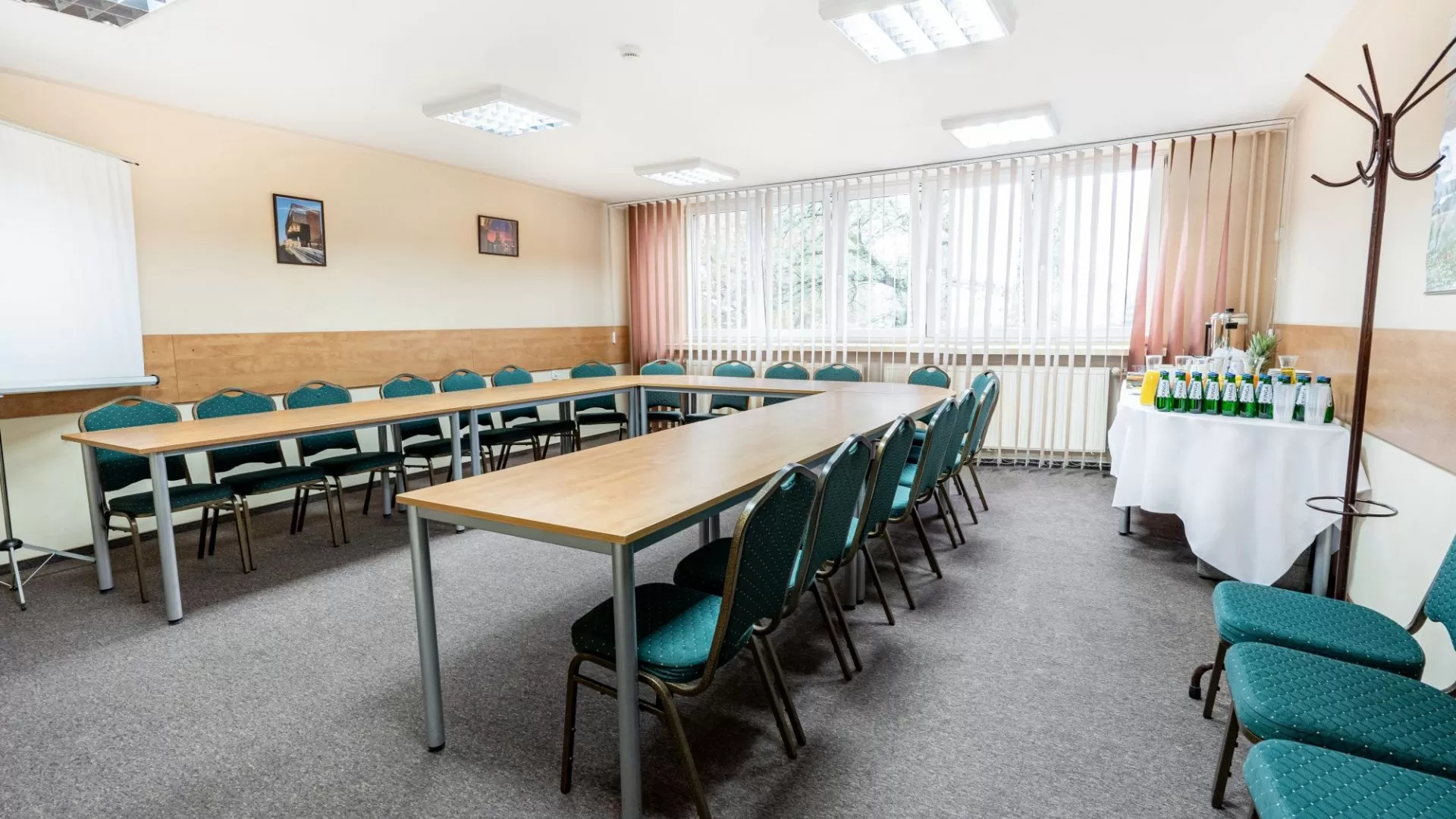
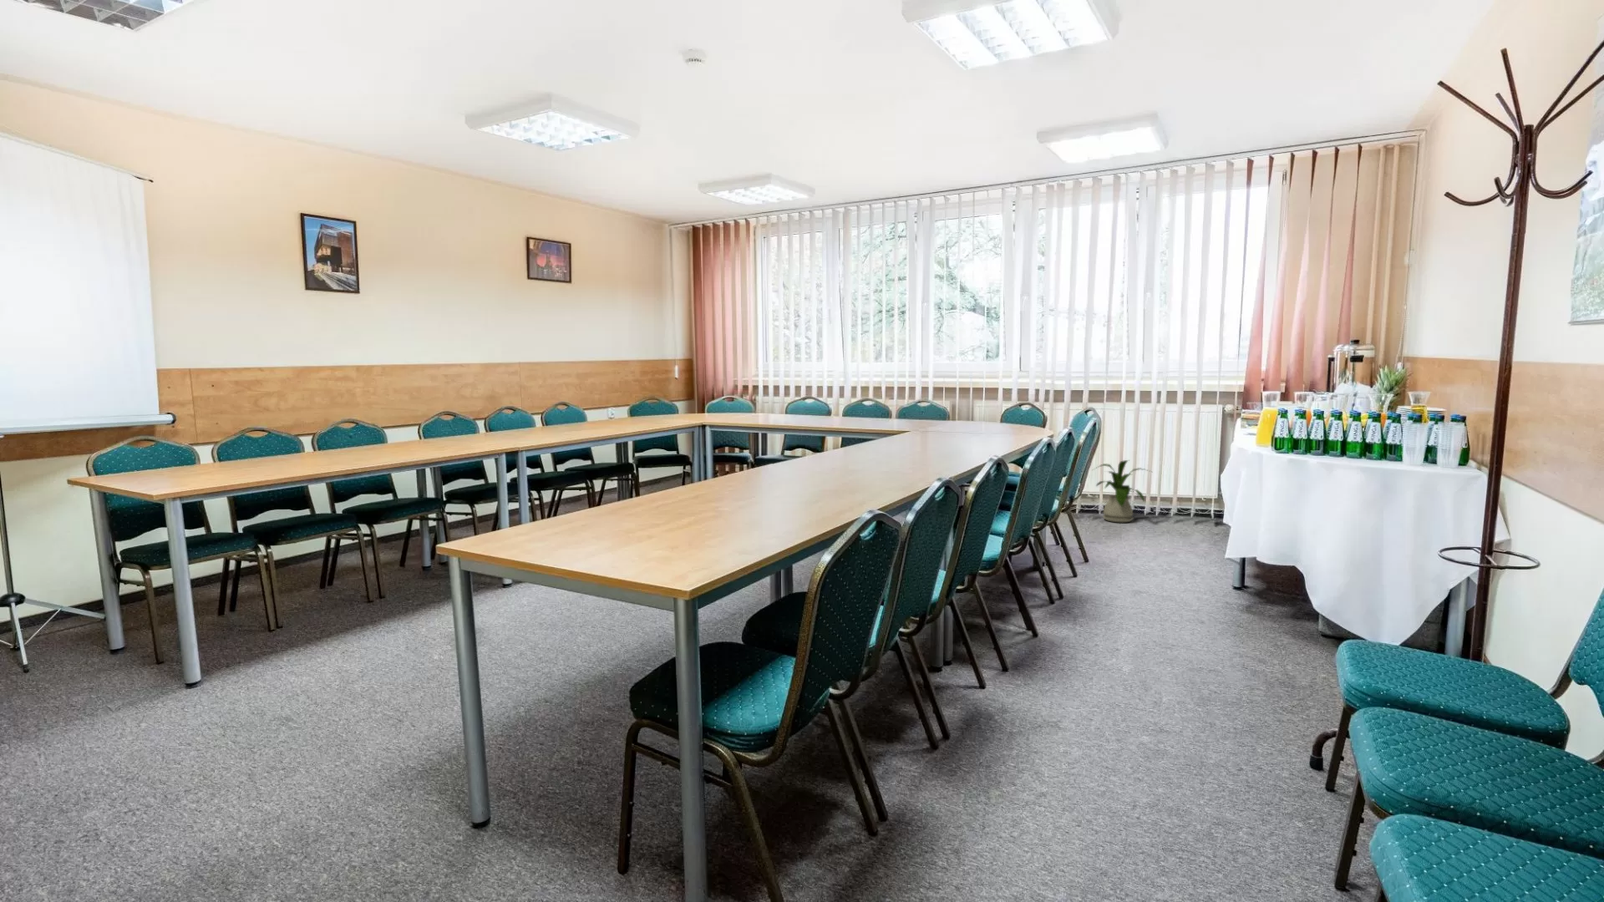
+ house plant [1092,459,1152,523]
